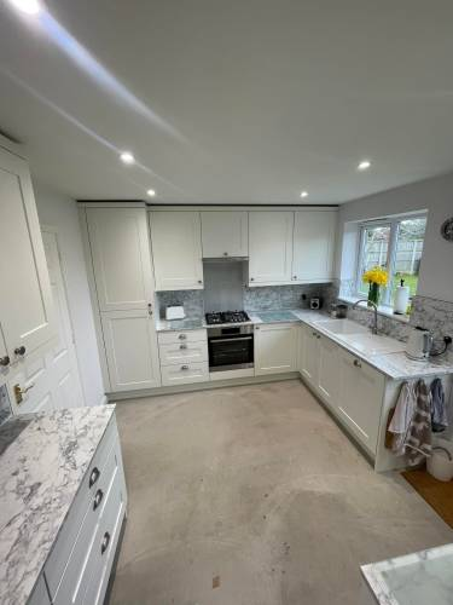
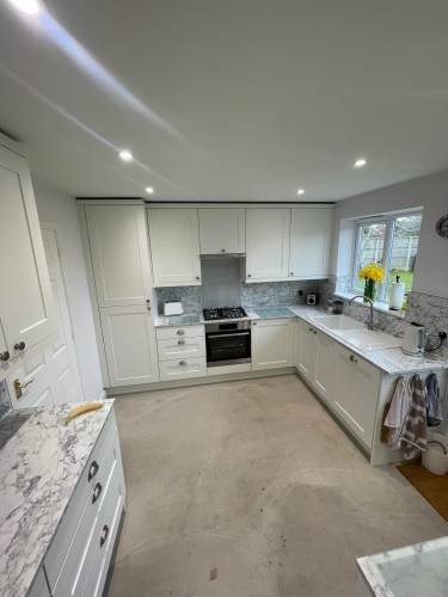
+ banana [65,402,104,425]
